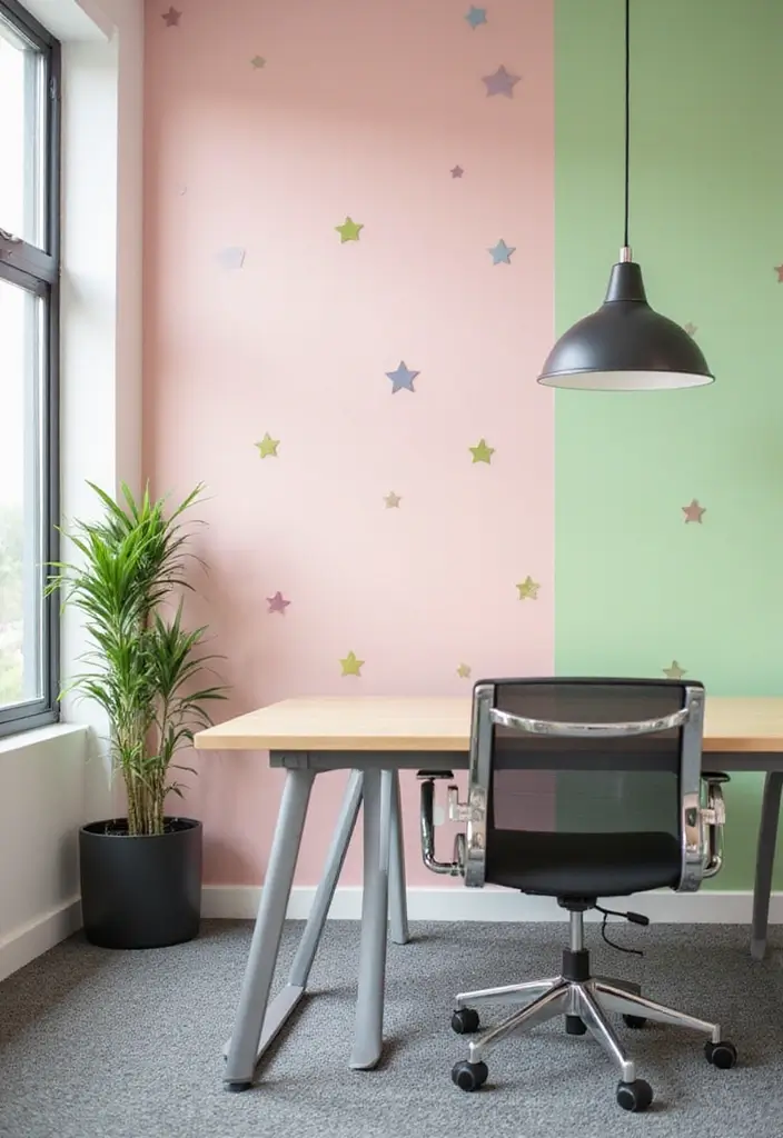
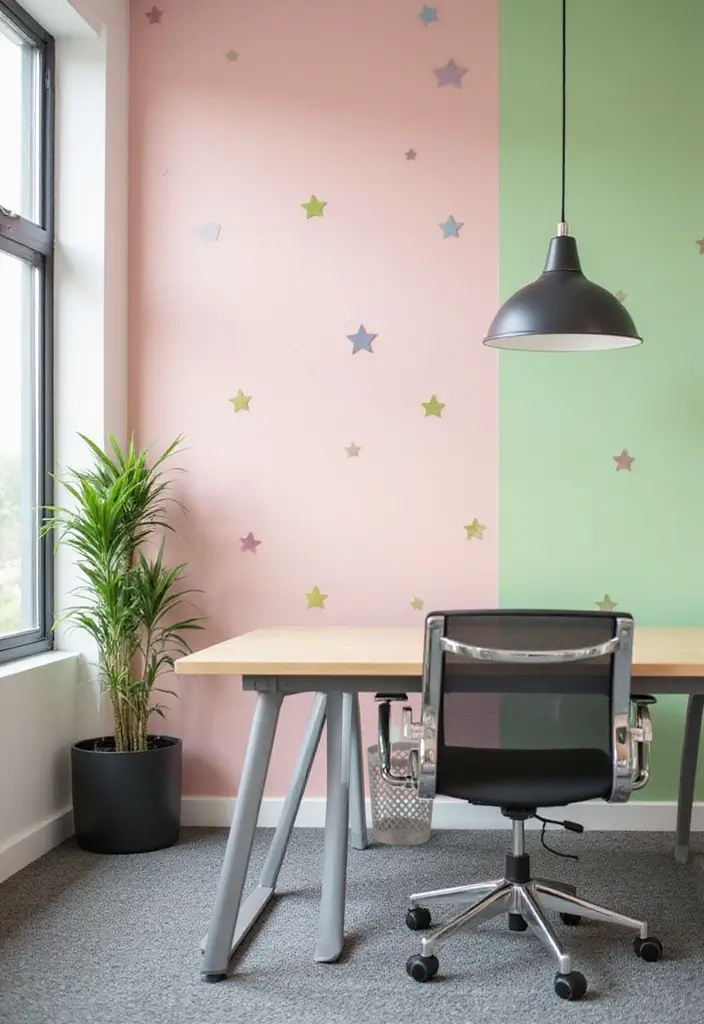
+ wastebasket [366,741,435,847]
